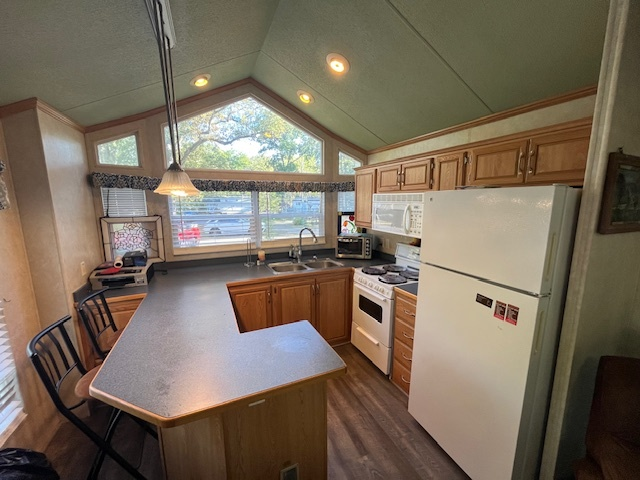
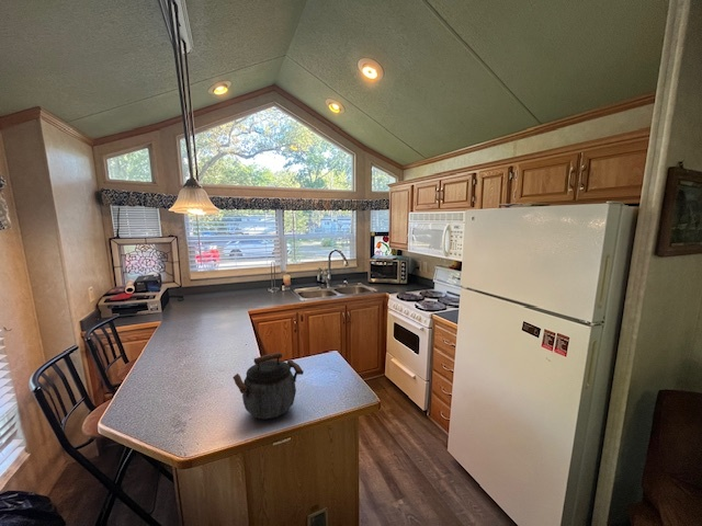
+ kettle [231,351,305,420]
